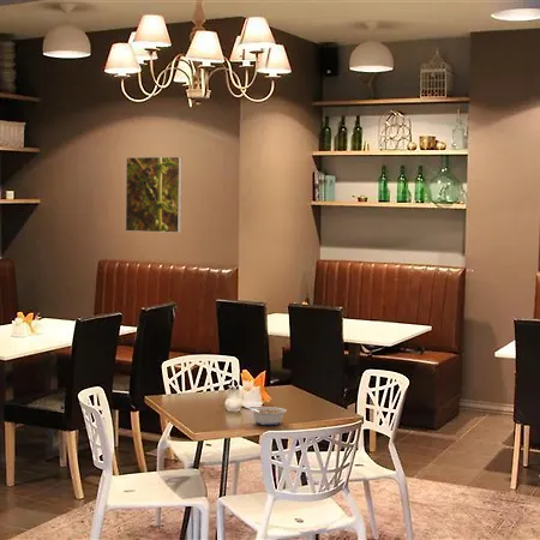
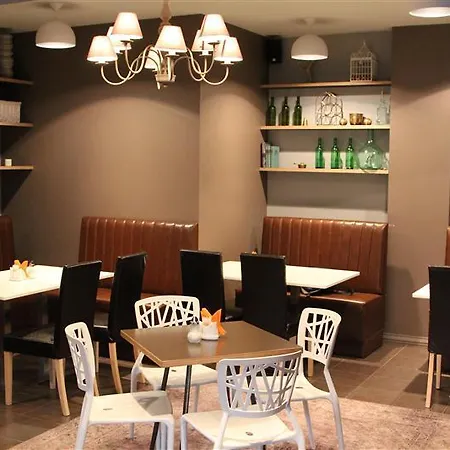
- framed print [125,156,184,234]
- legume [244,404,288,426]
